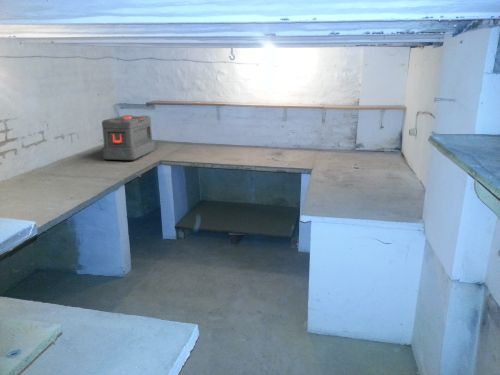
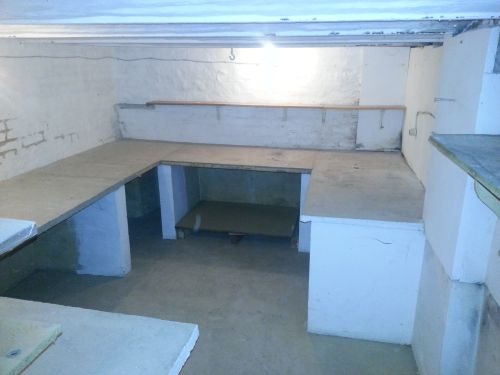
- toolbox [101,114,156,161]
